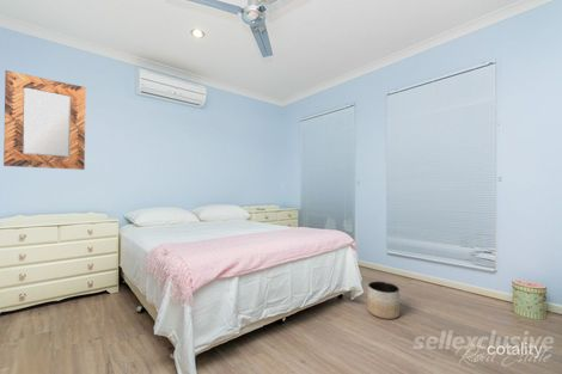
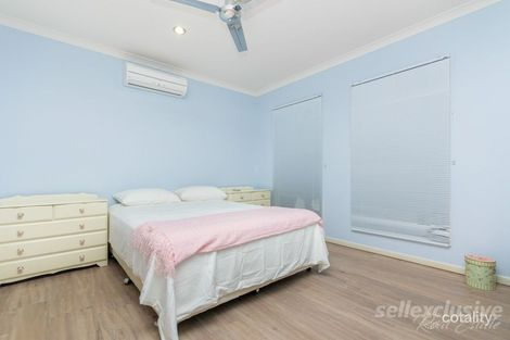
- planter [366,281,401,320]
- home mirror [2,69,87,171]
